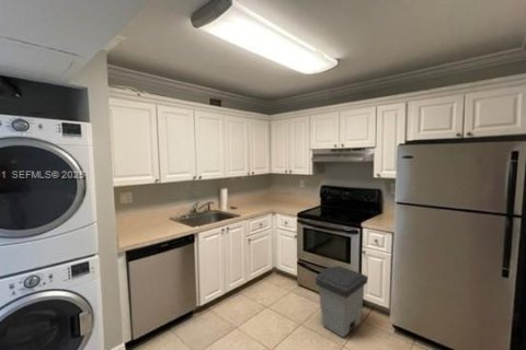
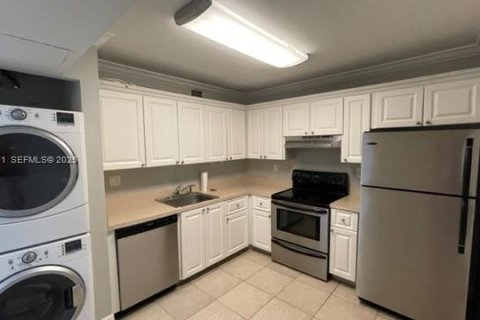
- trash can [315,265,369,338]
